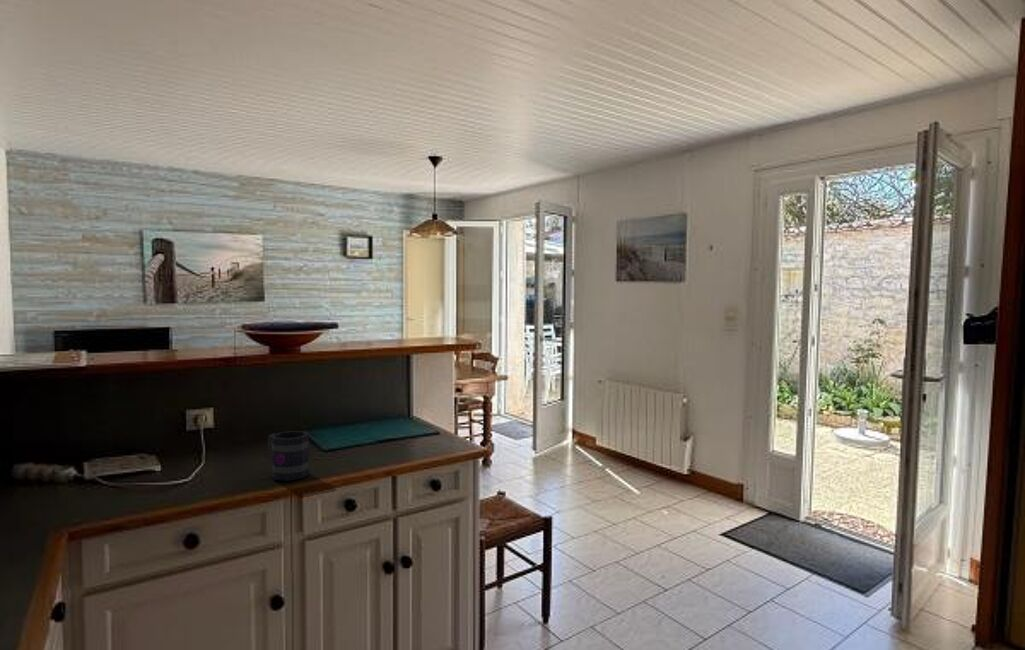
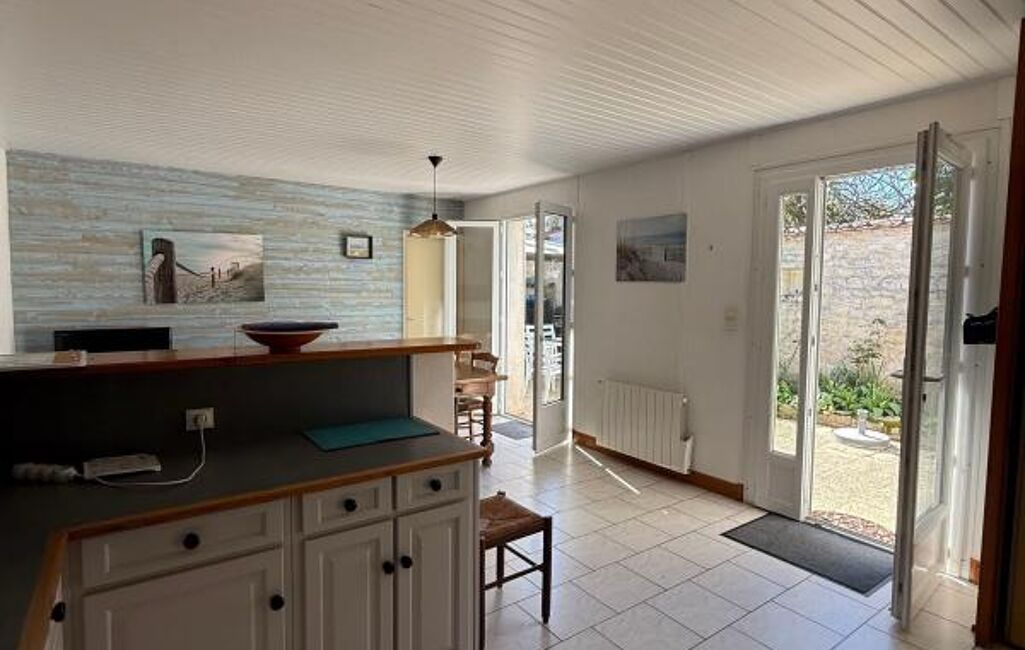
- mug [267,430,311,482]
